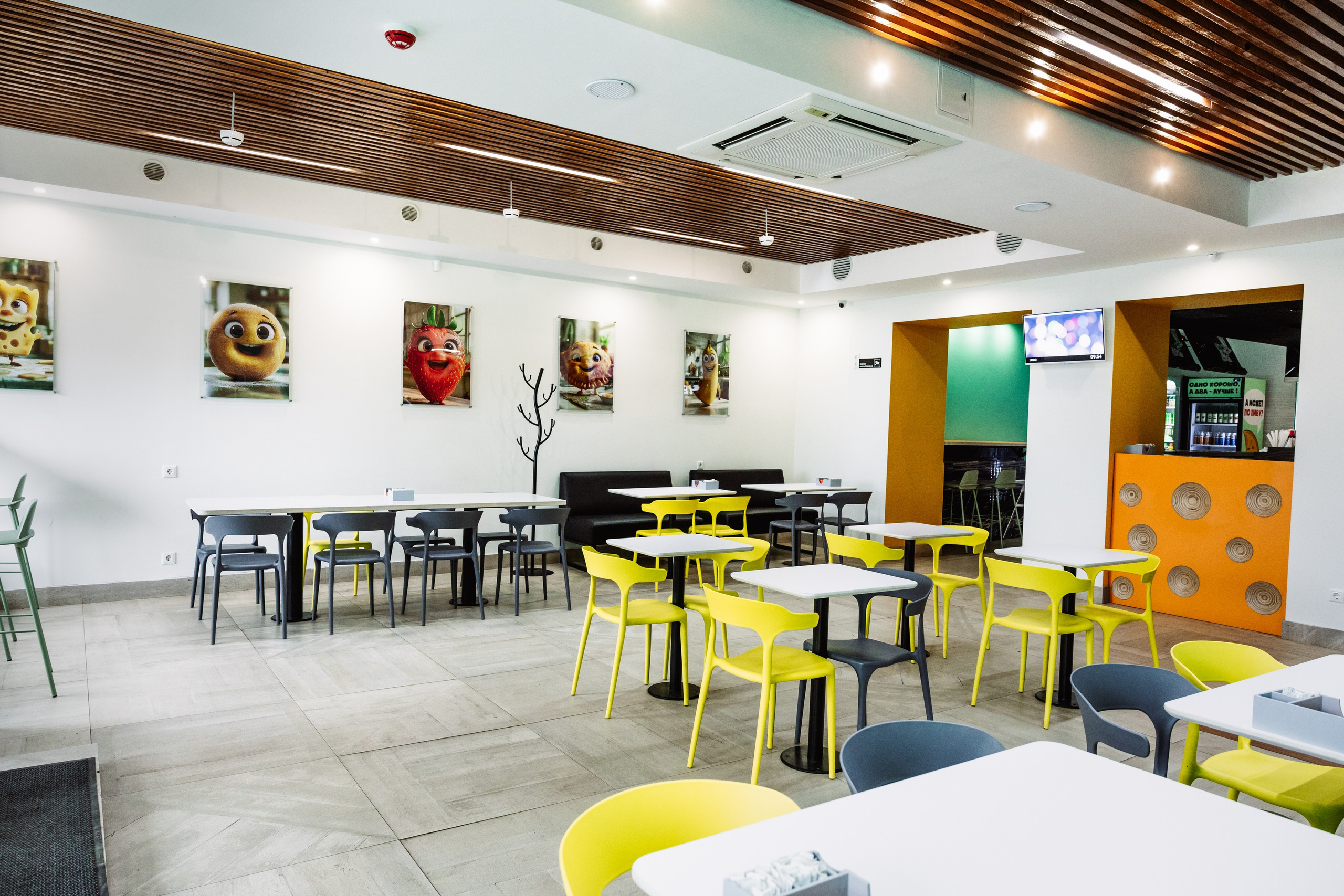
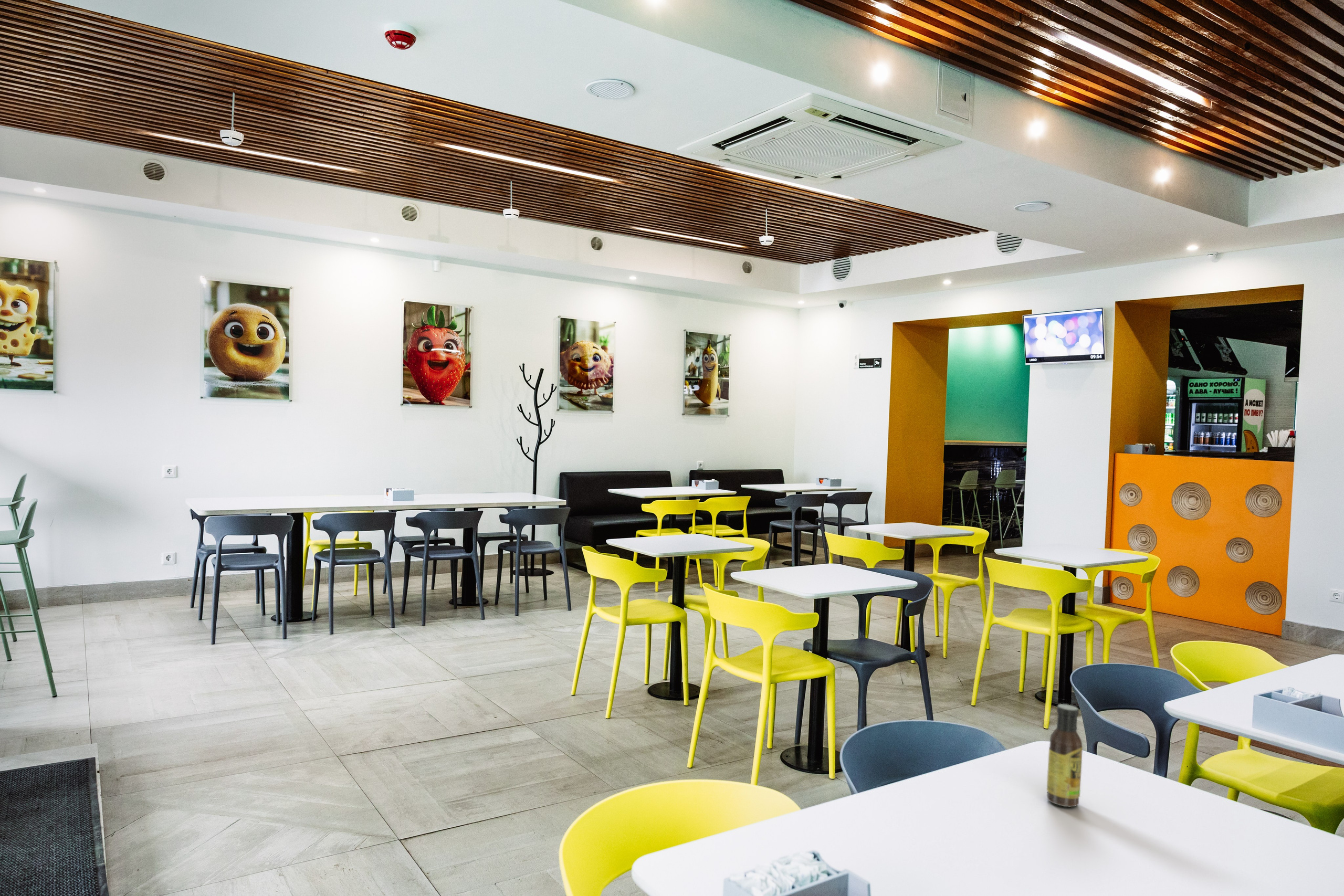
+ sauce bottle [1046,703,1083,808]
